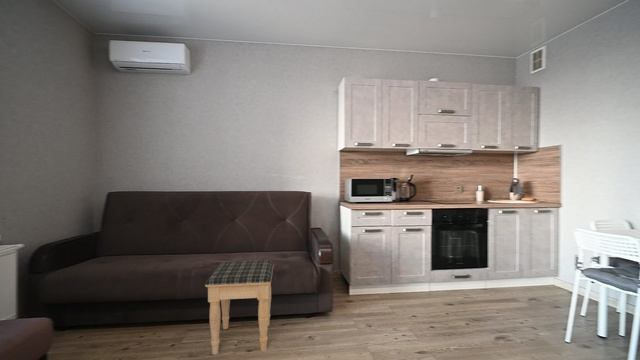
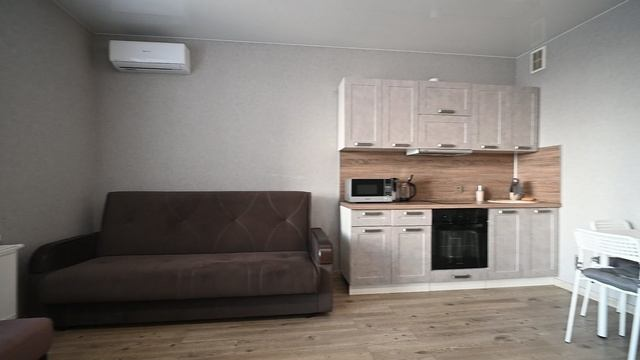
- footstool [204,259,275,355]
